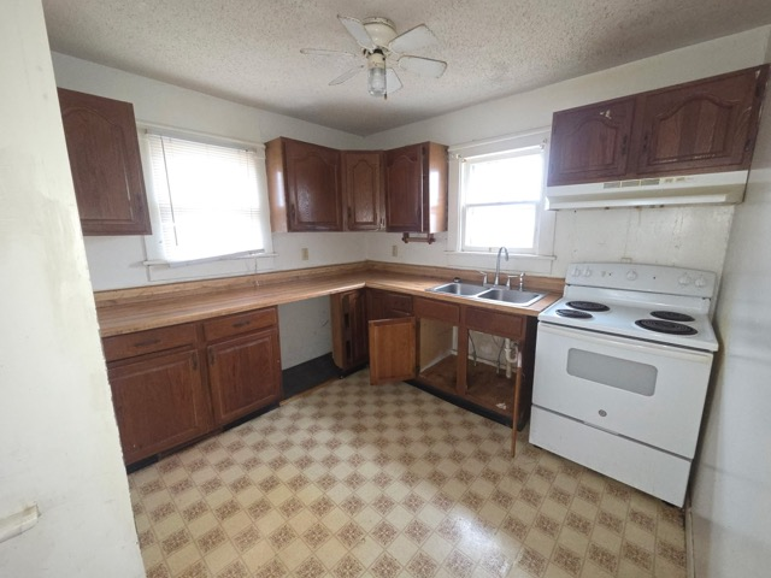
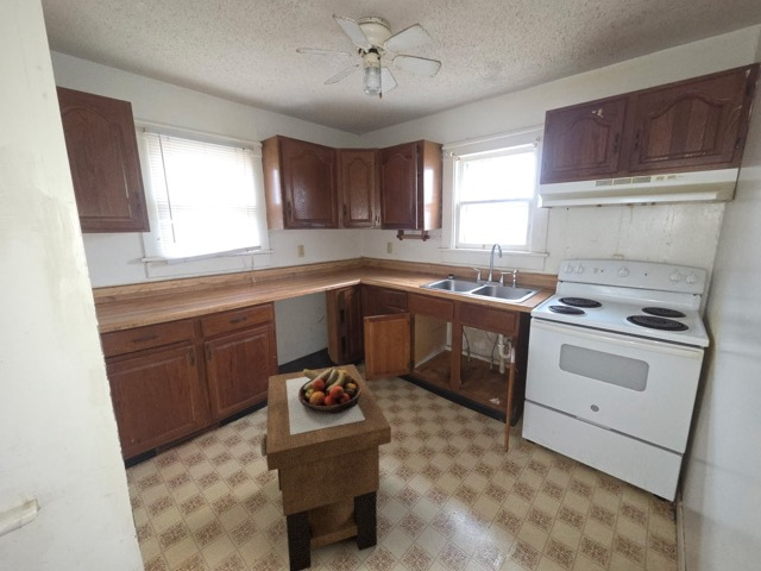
+ fruit bowl [298,366,361,414]
+ side table [259,363,392,571]
